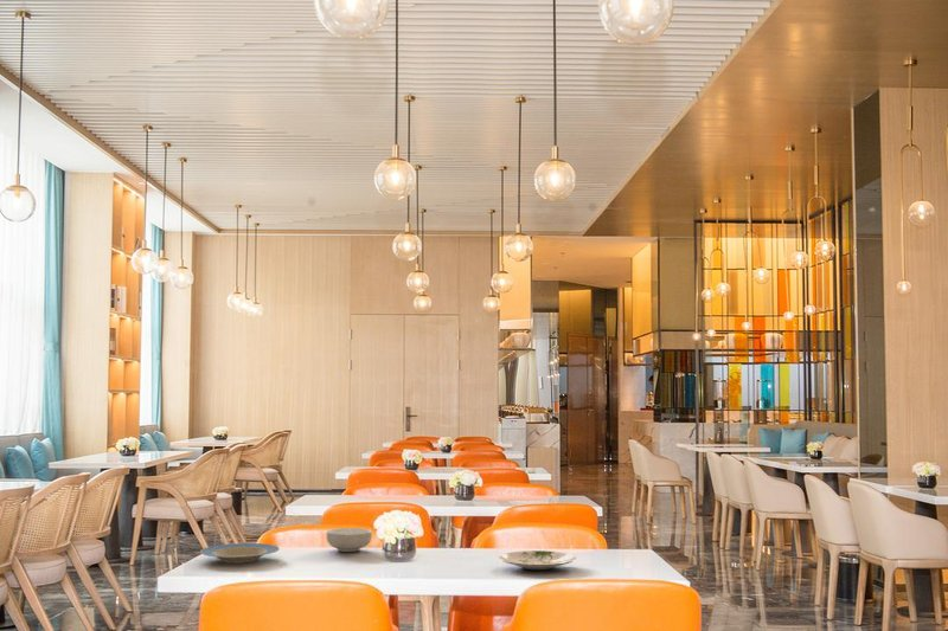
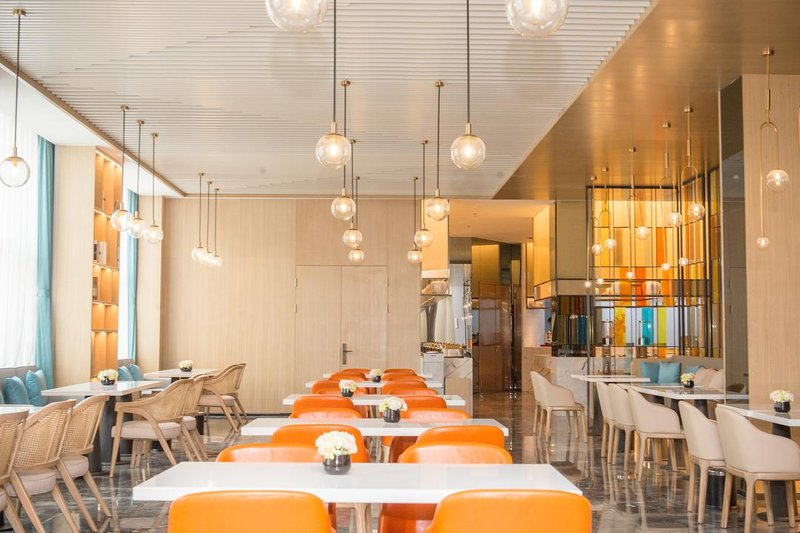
- cereal bowl [325,527,373,553]
- plate [498,549,577,572]
- plate [199,542,281,564]
